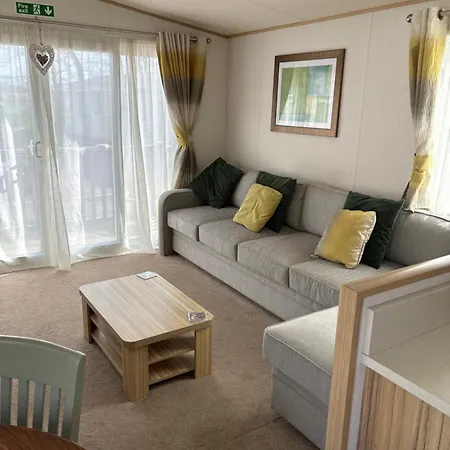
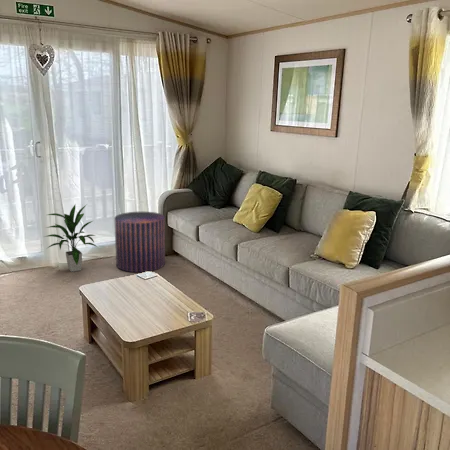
+ stool [113,211,166,273]
+ indoor plant [44,203,98,273]
